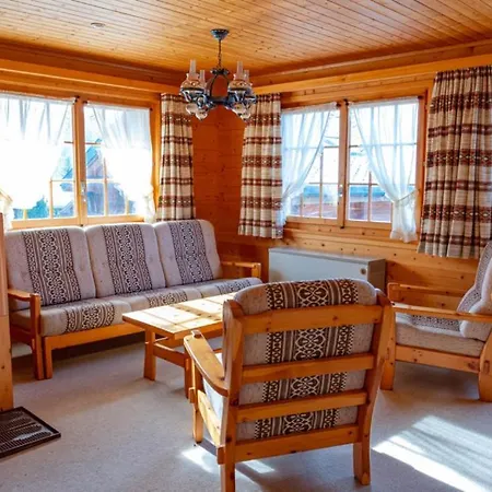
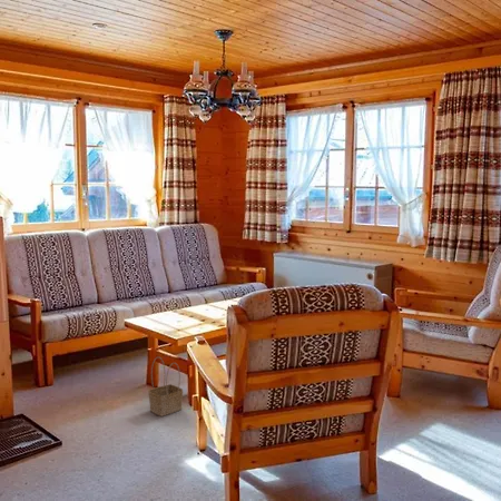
+ basket [147,356,184,418]
